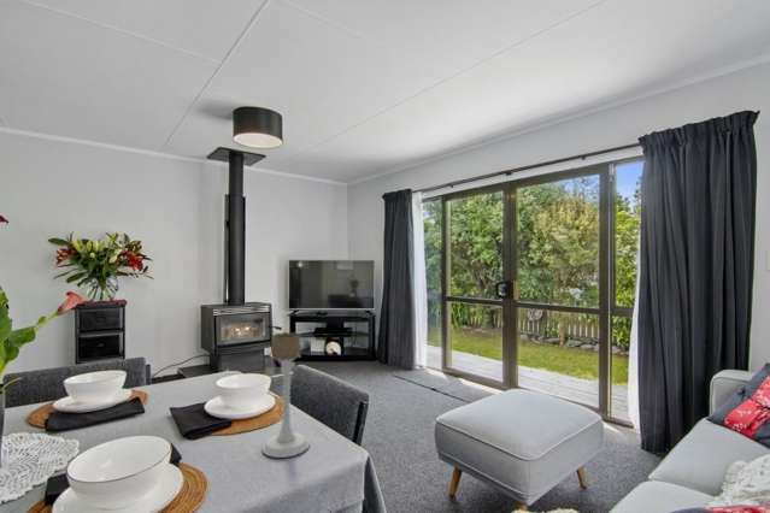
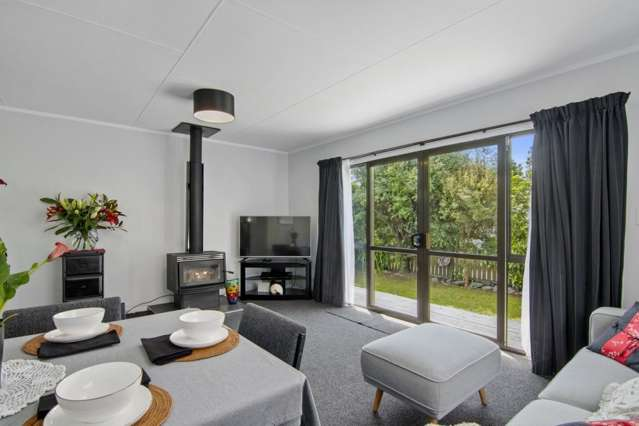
- candle holder [261,331,311,459]
